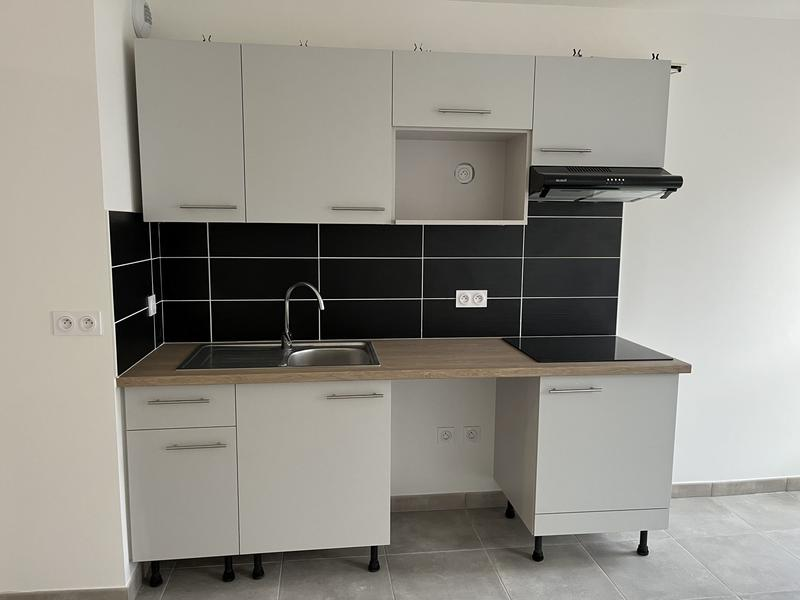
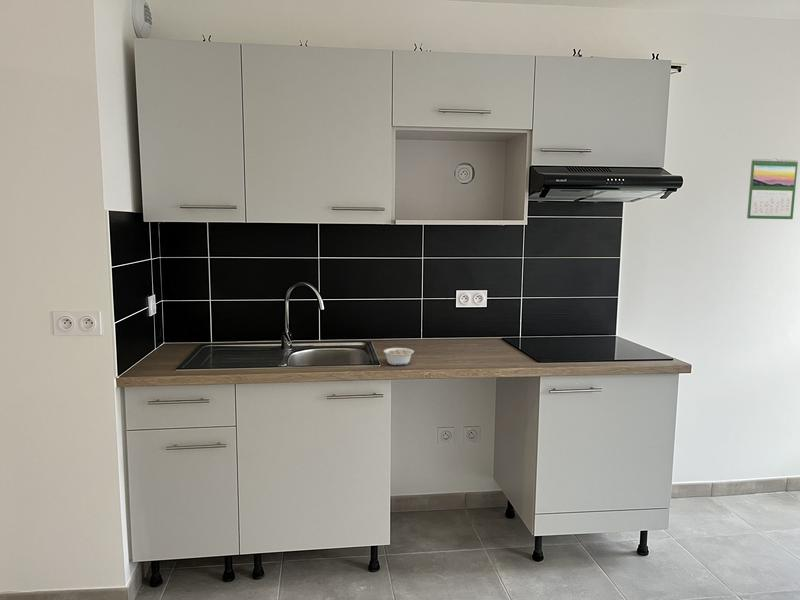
+ calendar [746,157,799,220]
+ legume [383,347,415,366]
